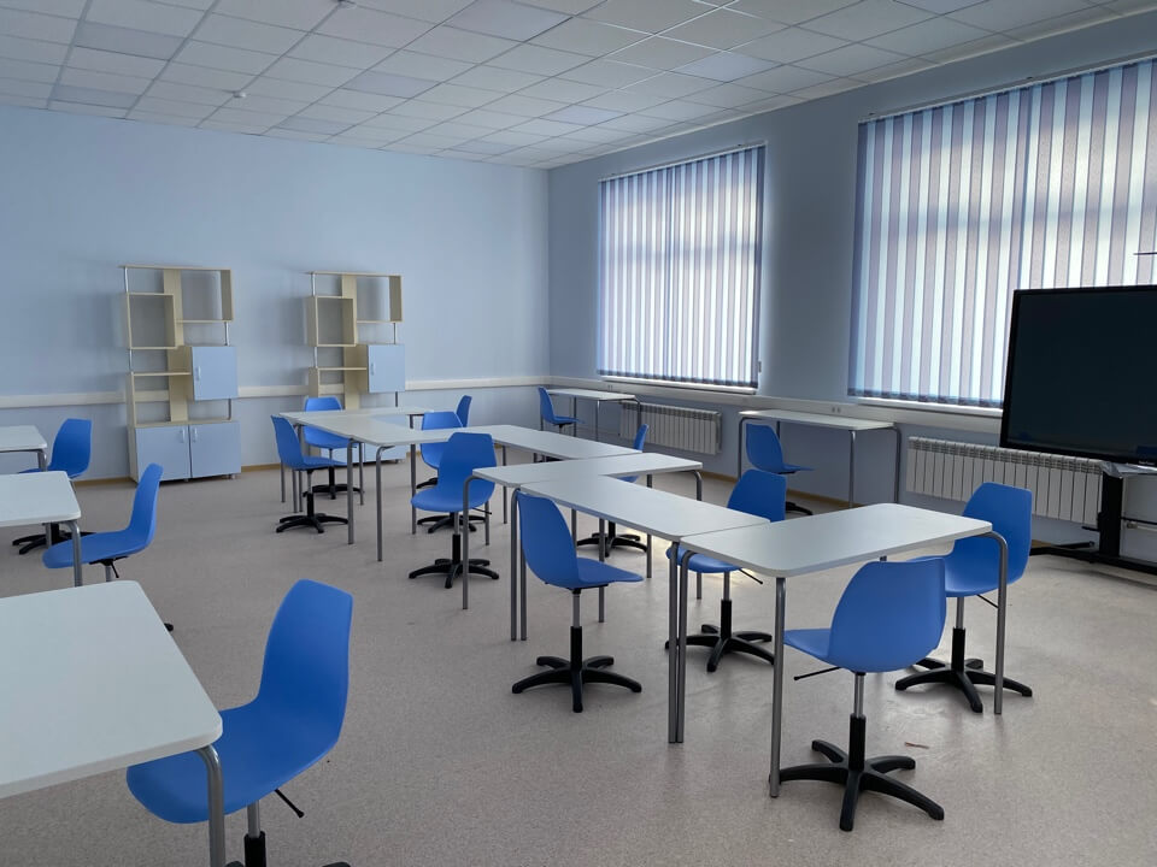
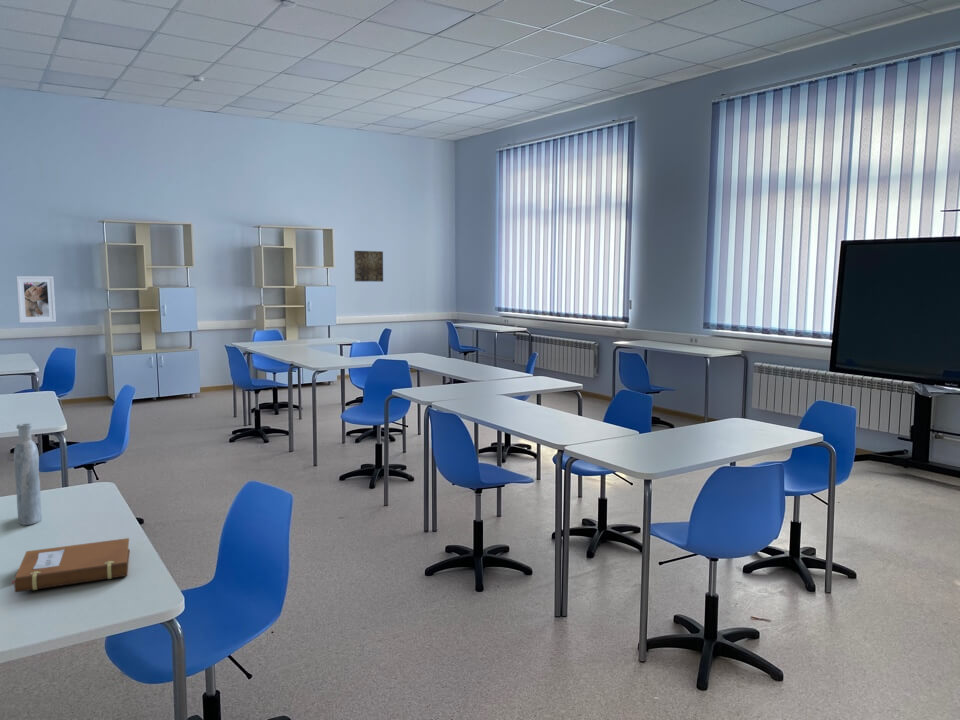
+ wall art [353,250,384,283]
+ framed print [16,275,57,324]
+ bottle [13,422,43,526]
+ notebook [10,537,131,593]
